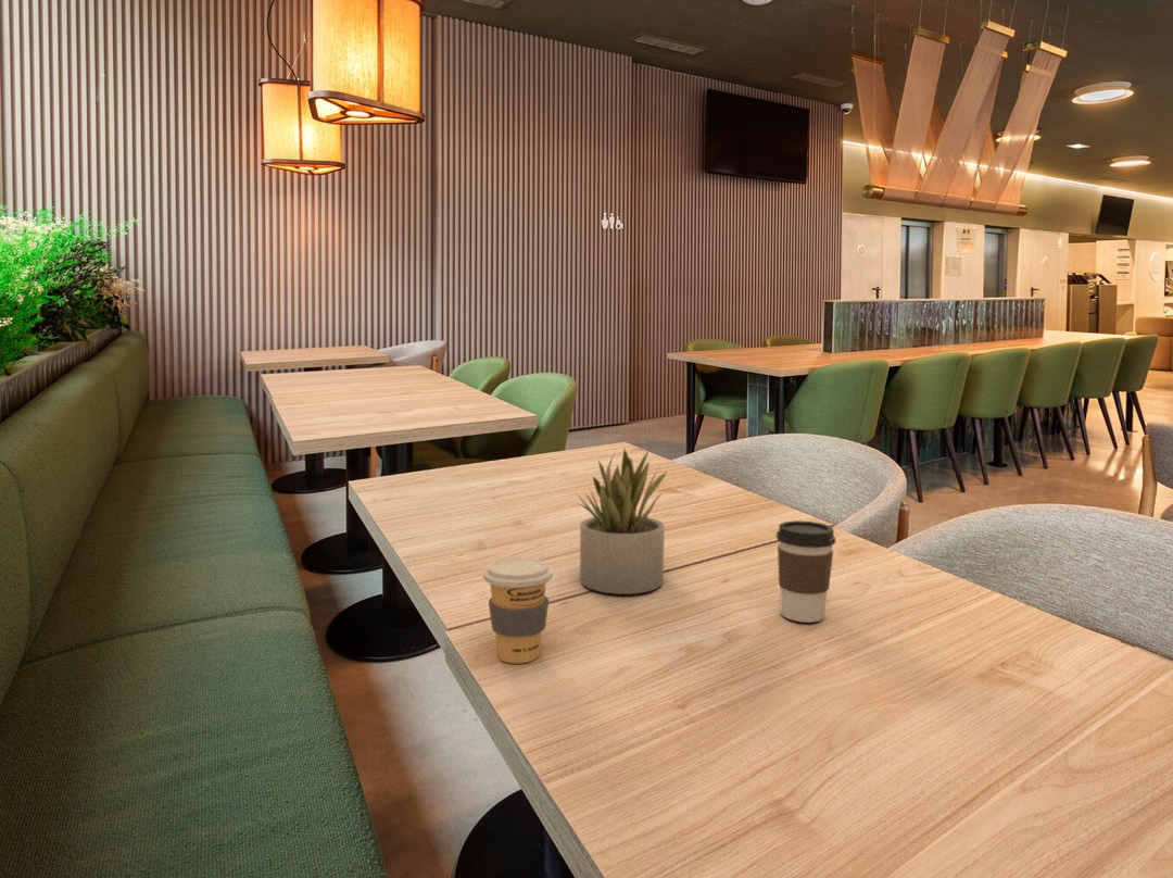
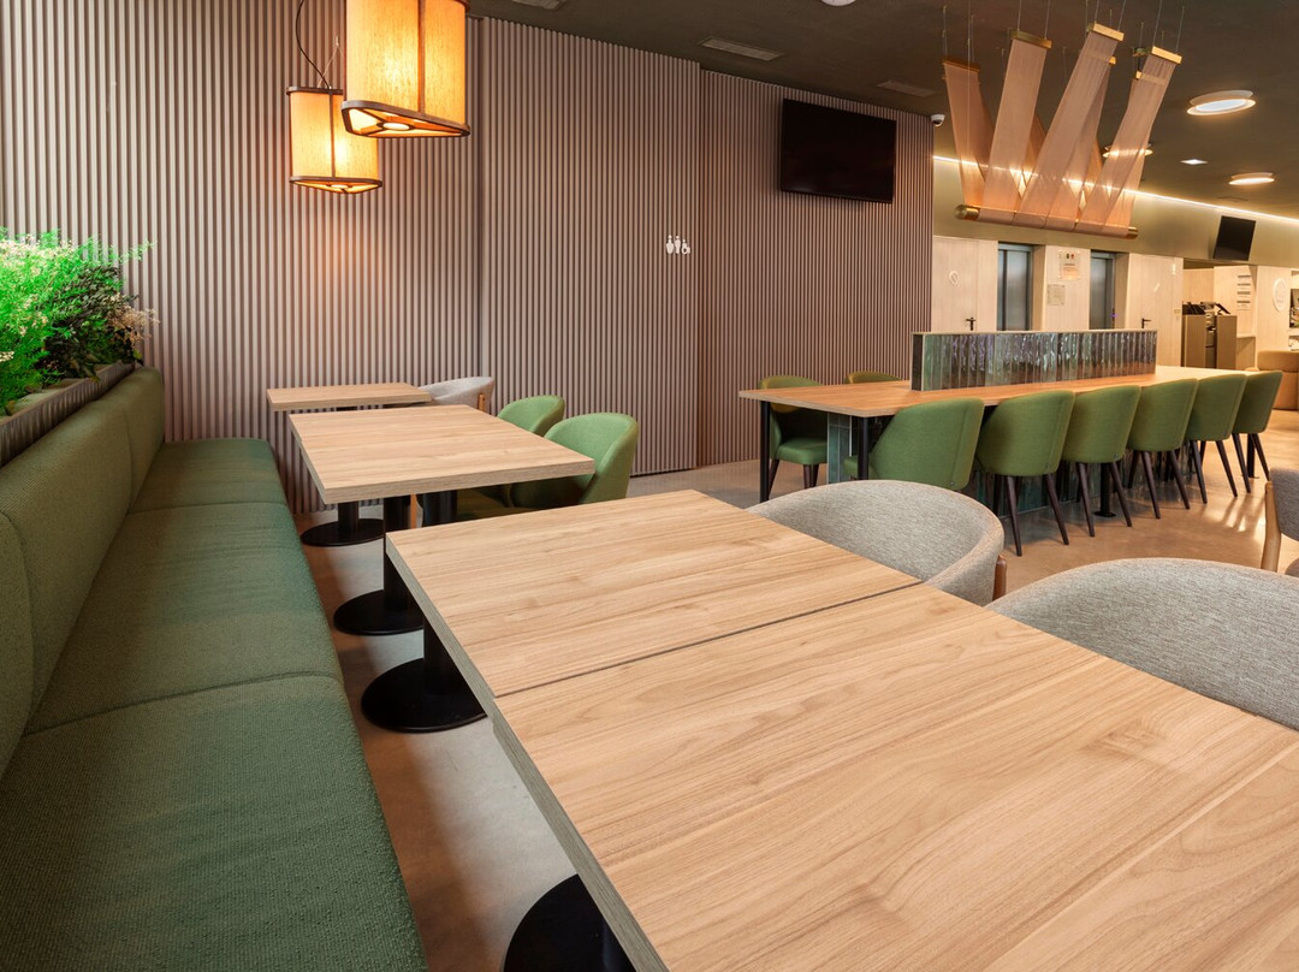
- succulent plant [576,449,668,595]
- coffee cup [482,556,554,665]
- coffee cup [775,519,836,624]
